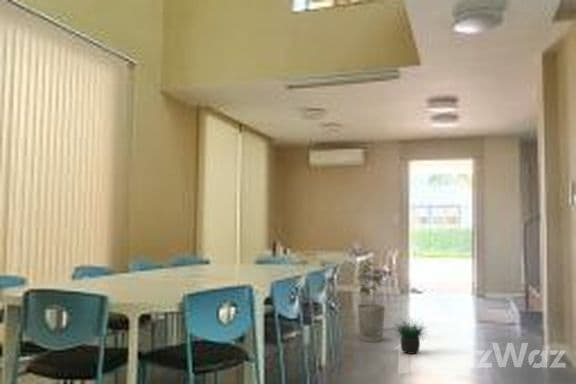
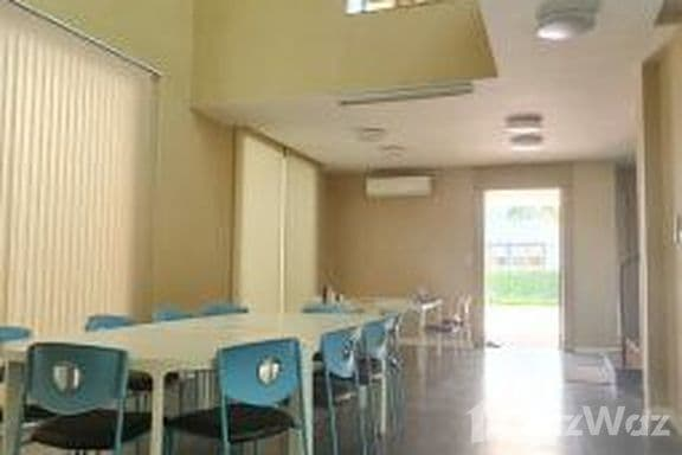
- house plant [353,261,389,332]
- potted plant [390,310,431,355]
- wastebasket [357,303,386,343]
